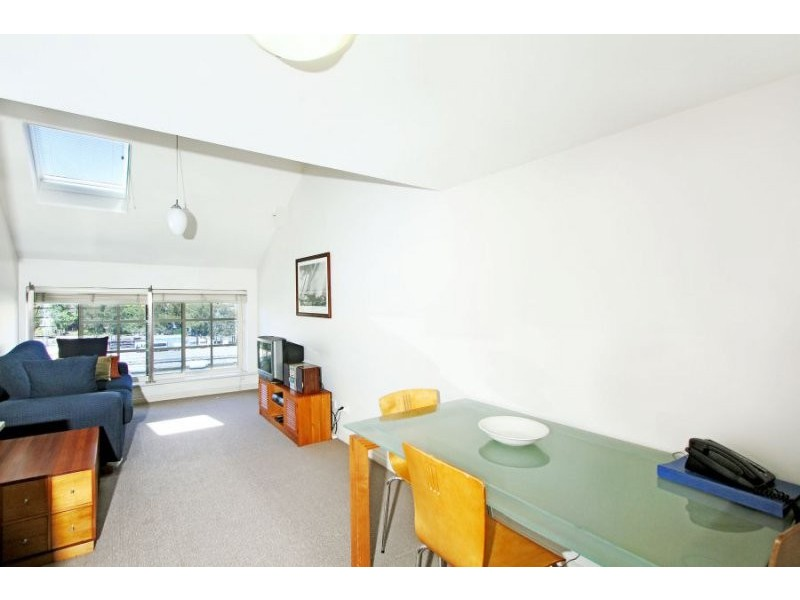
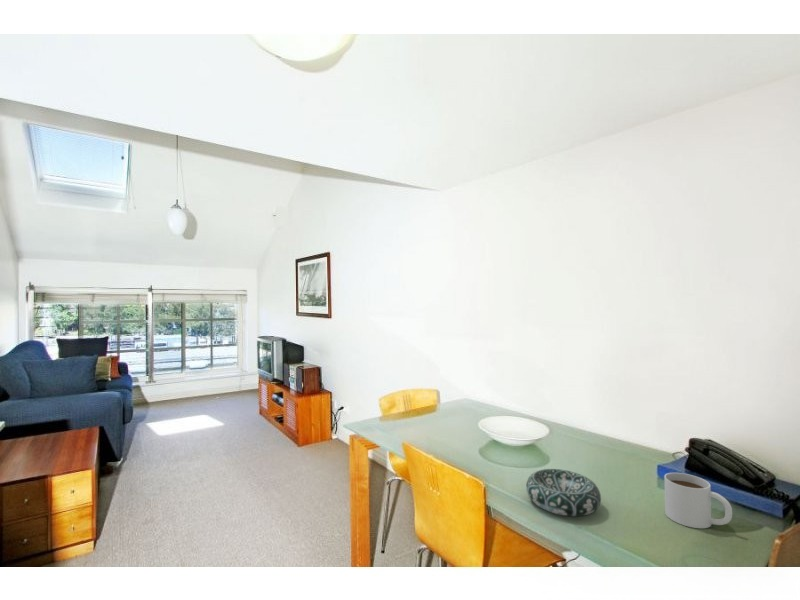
+ mug [663,472,733,529]
+ decorative bowl [525,468,602,517]
